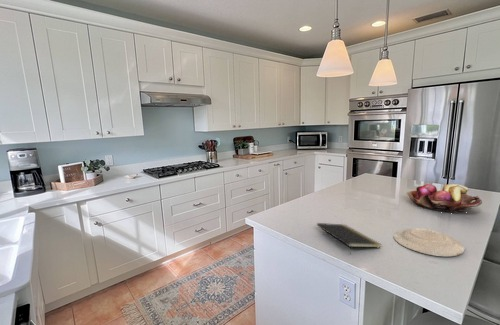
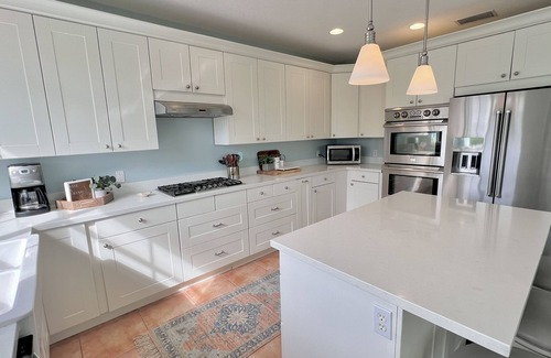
- notepad [316,222,382,256]
- fruit basket [406,183,483,214]
- plate [393,227,465,257]
